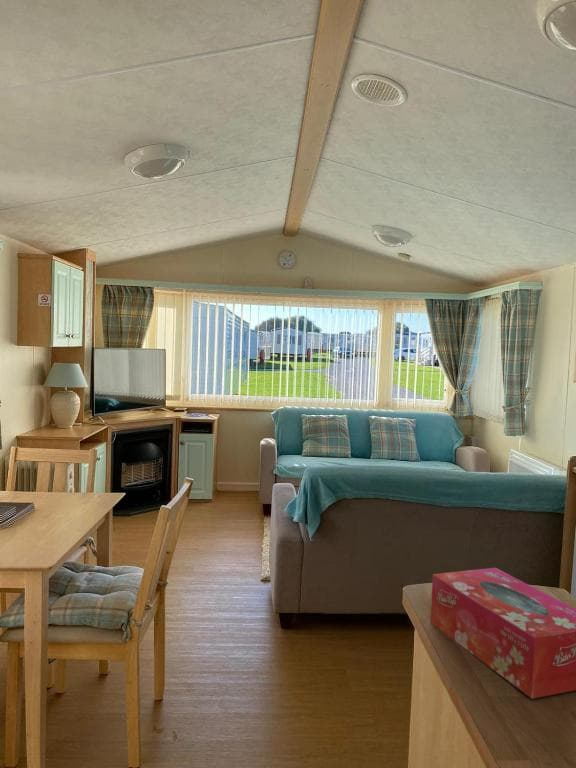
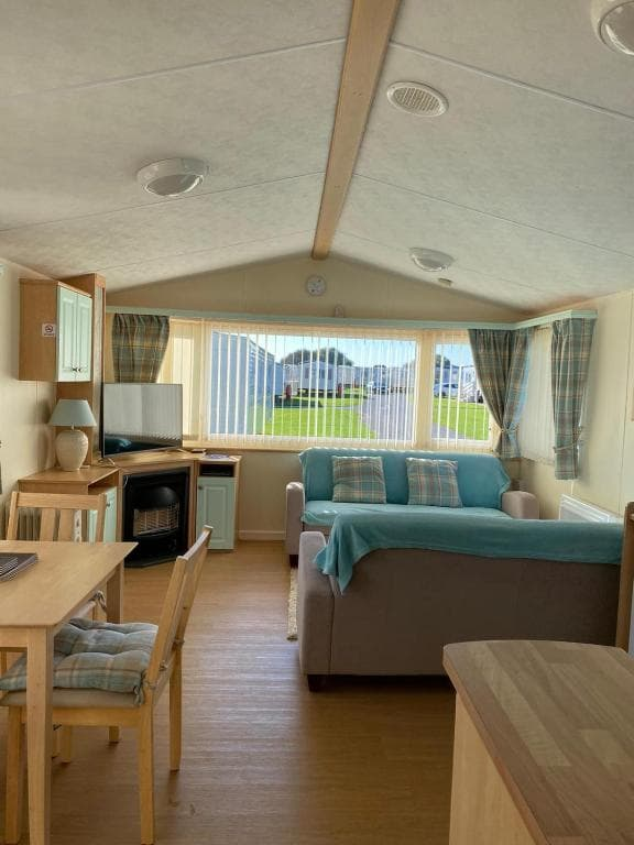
- tissue box [430,567,576,700]
